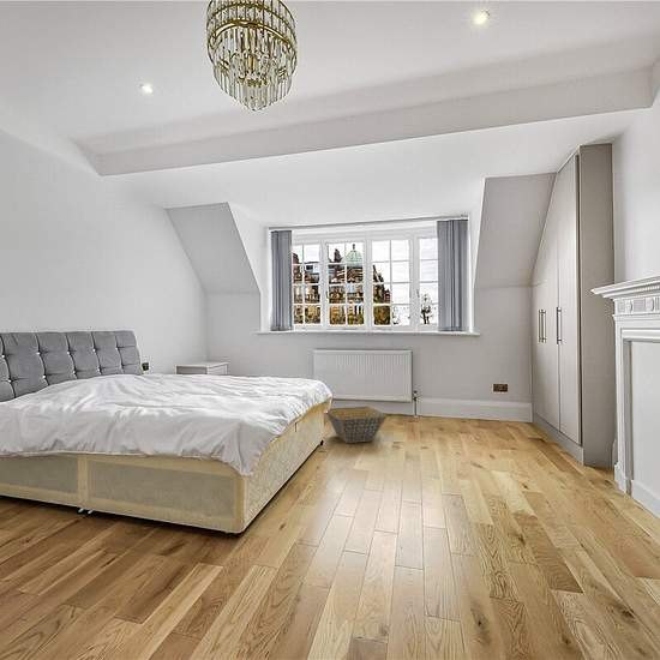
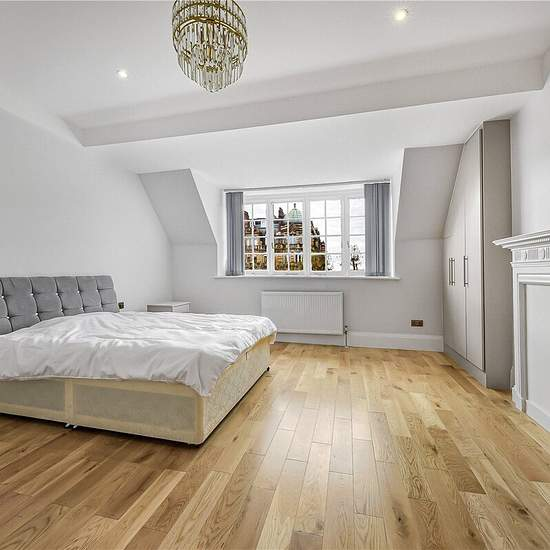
- basket [325,406,388,444]
